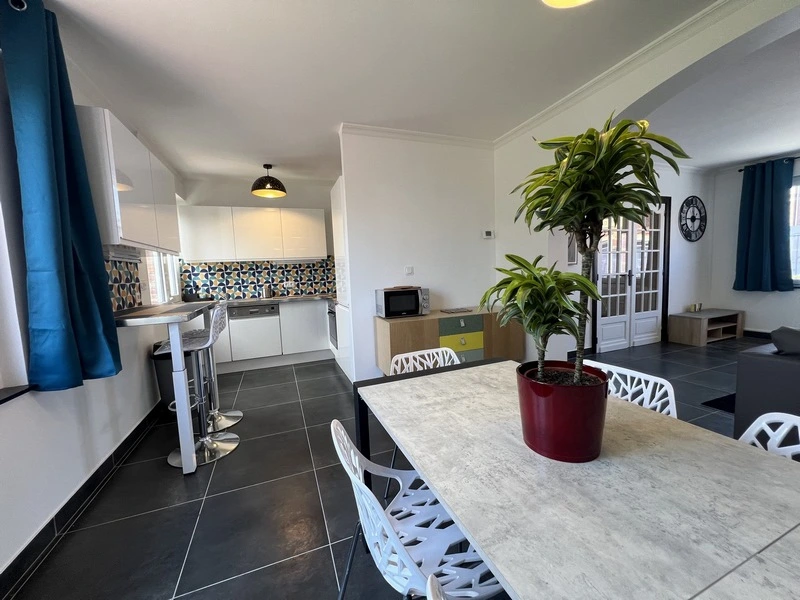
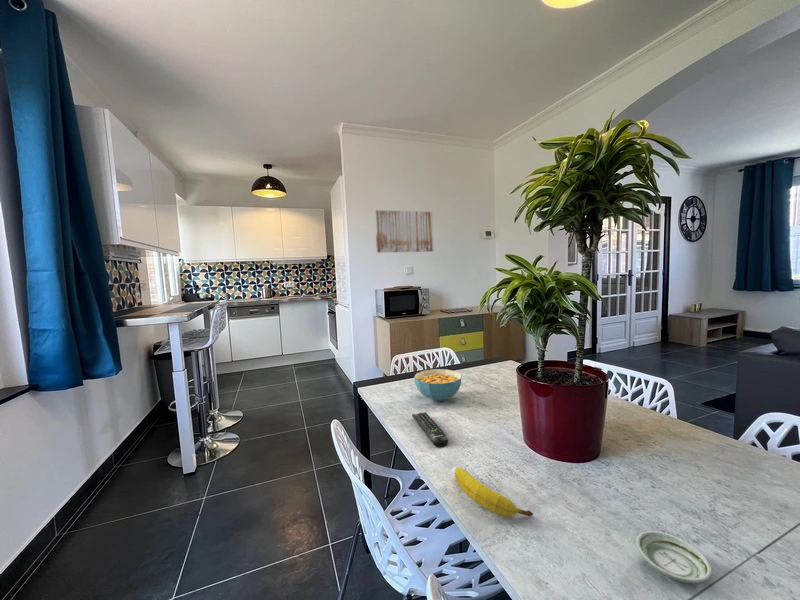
+ cereal bowl [413,368,463,402]
+ wall art [374,209,435,254]
+ fruit [454,467,534,517]
+ remote control [411,411,449,448]
+ saucer [635,530,713,584]
